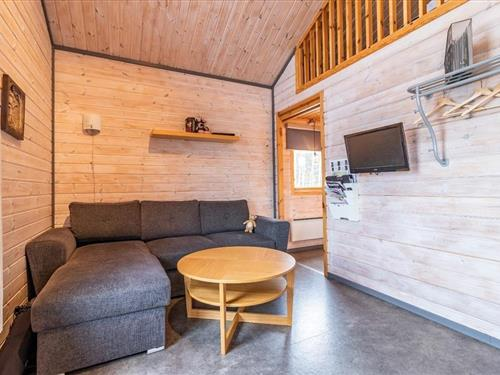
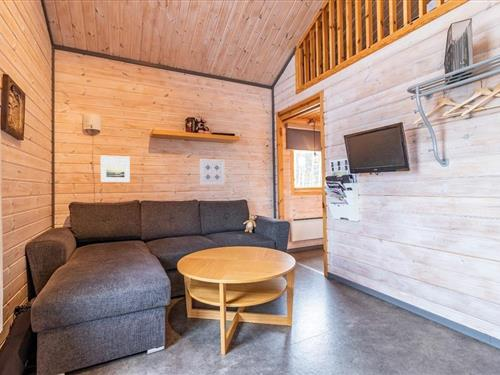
+ wall art [198,158,226,186]
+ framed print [100,154,131,183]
